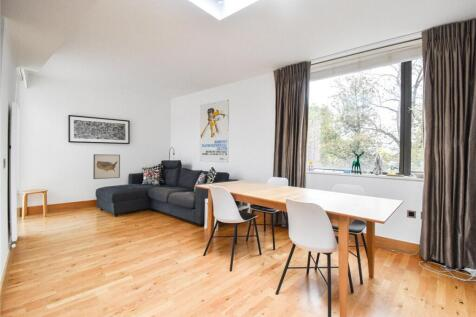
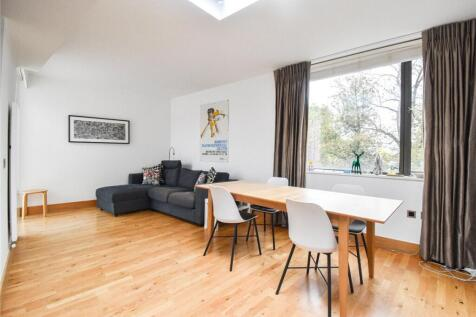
- wall art [92,153,121,180]
